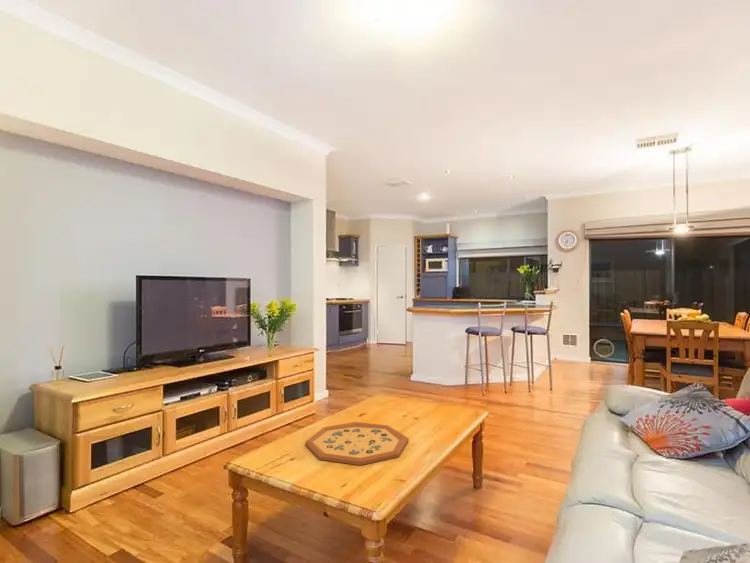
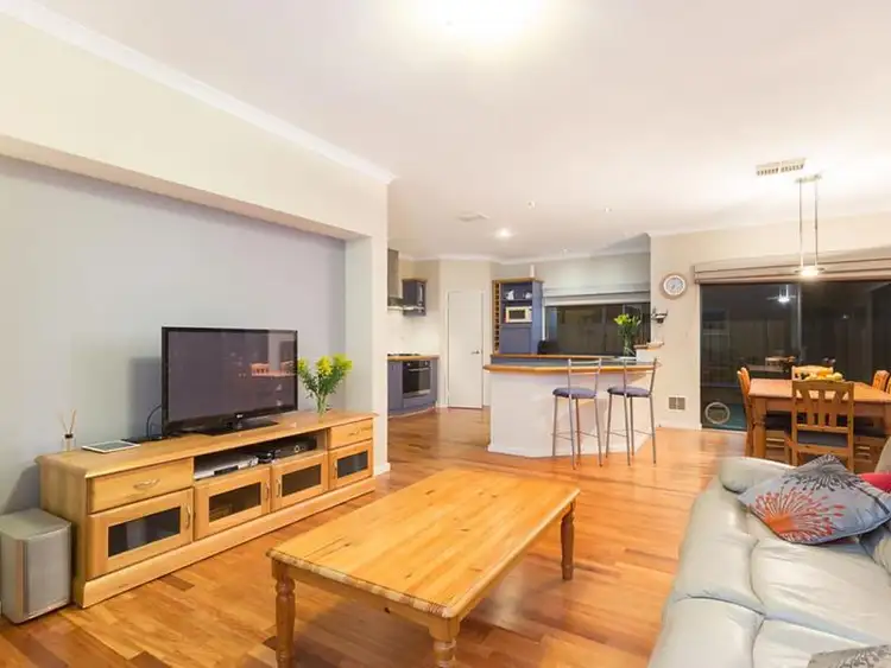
- decorative tray [304,421,410,466]
